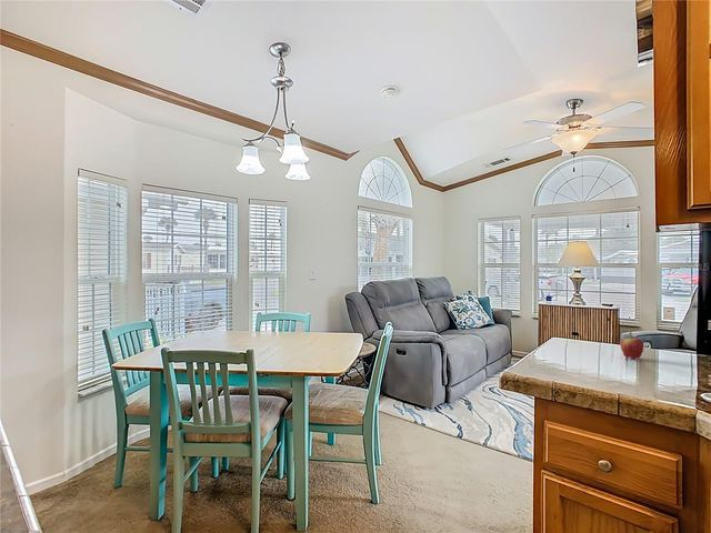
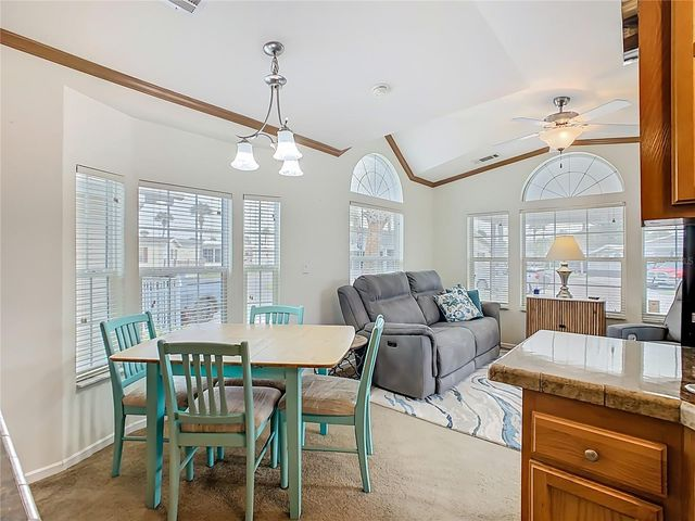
- fruit [619,329,644,360]
